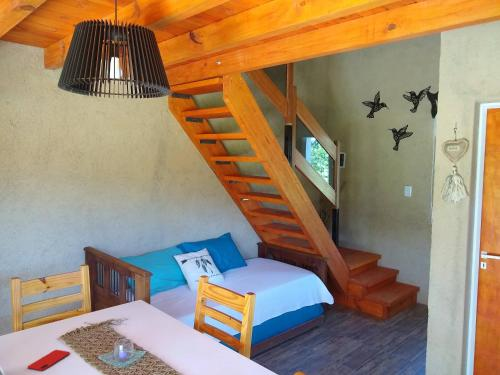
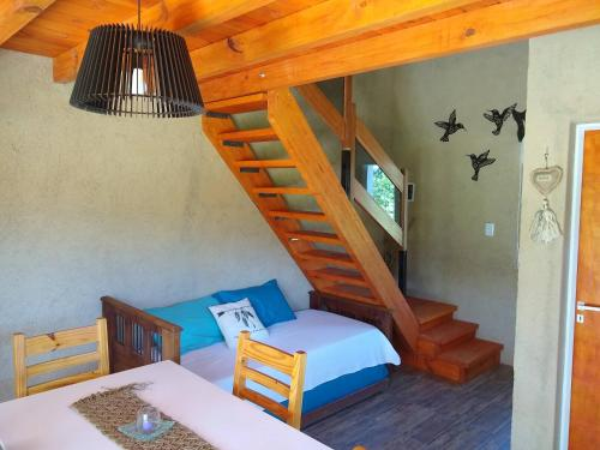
- smartphone [27,349,71,372]
